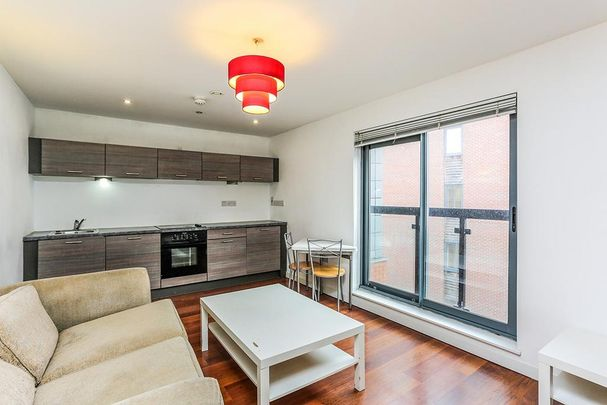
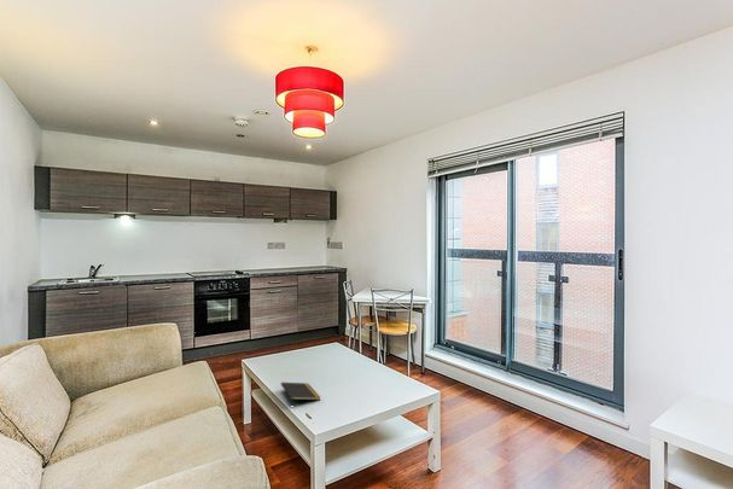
+ notepad [280,382,321,404]
